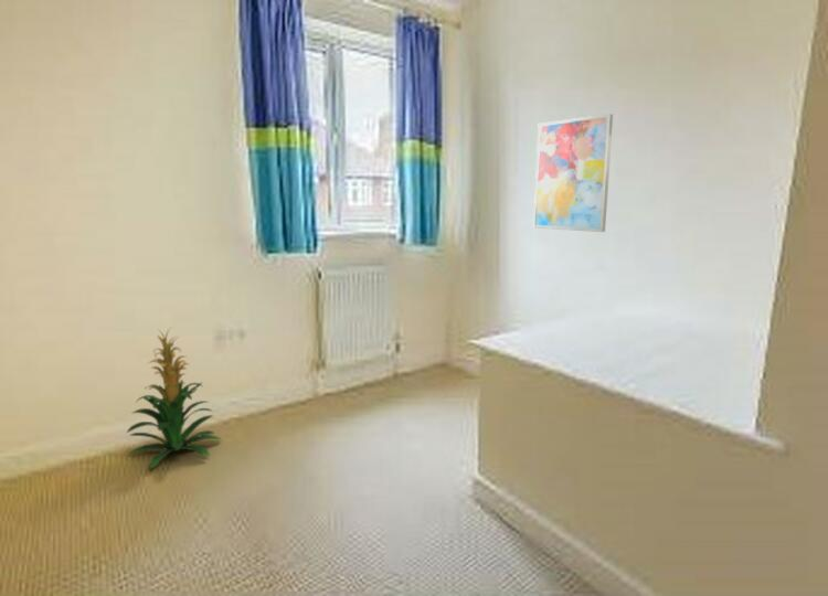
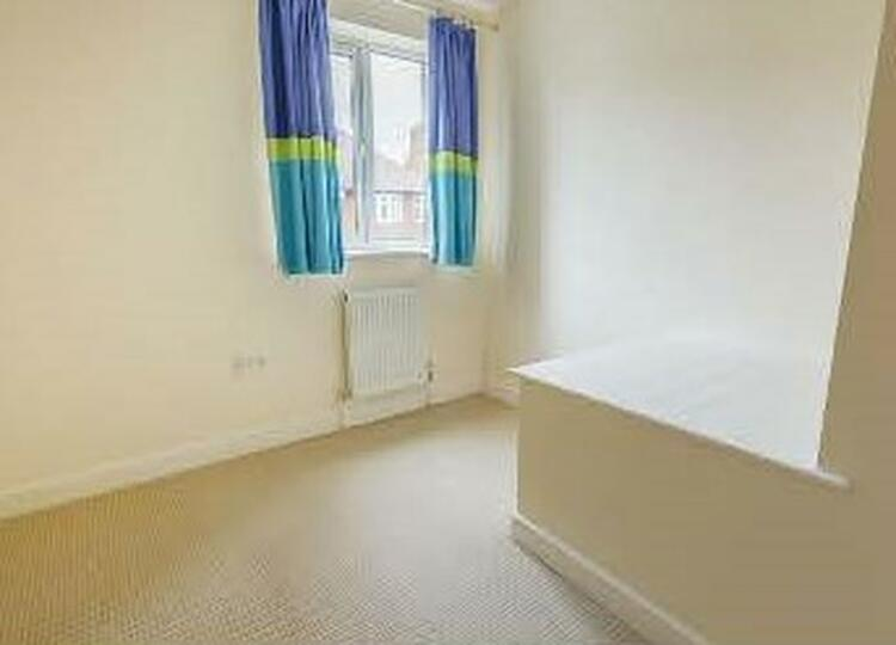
- indoor plant [126,327,223,470]
- wall art [533,113,614,233]
